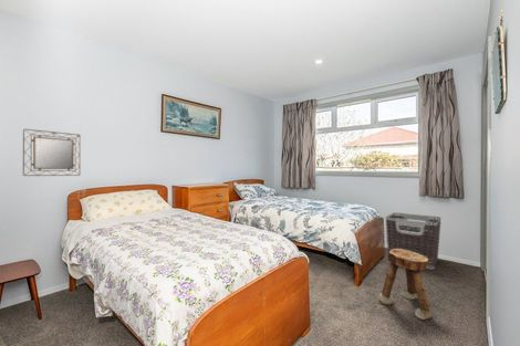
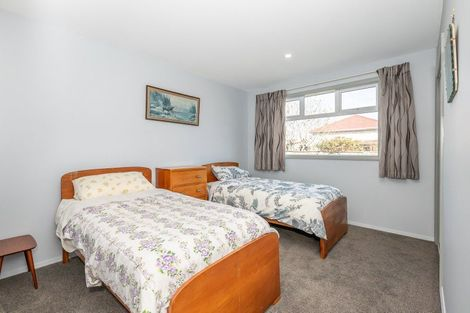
- stool [377,249,433,321]
- clothes hamper [385,211,441,271]
- home mirror [22,128,82,177]
